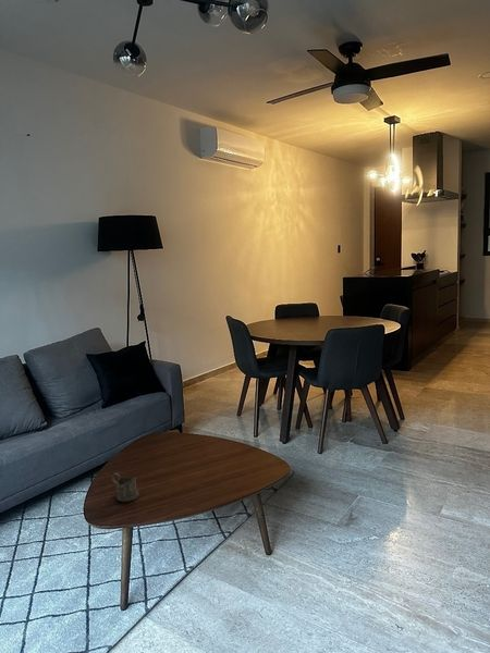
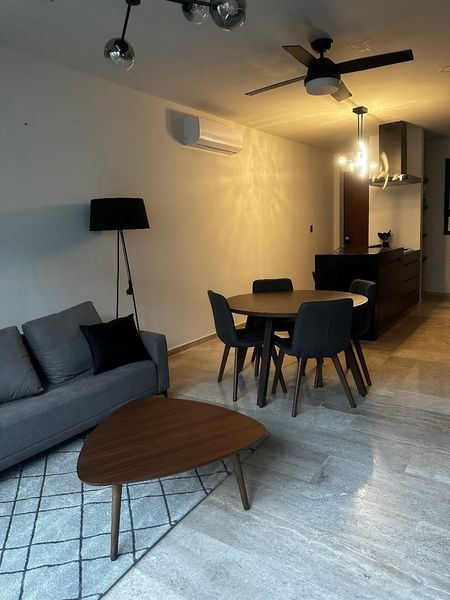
- tea glass holder [111,471,140,503]
